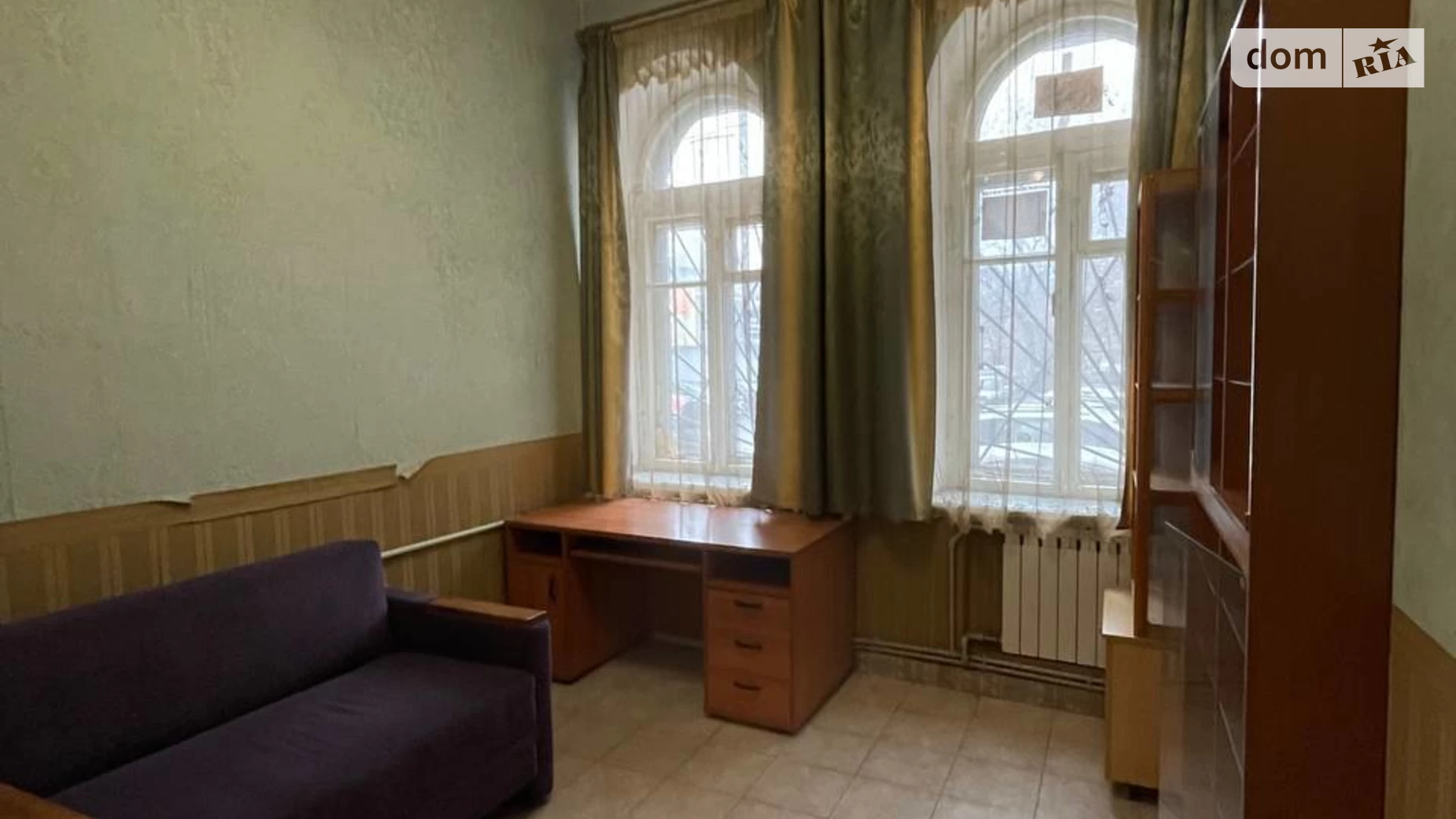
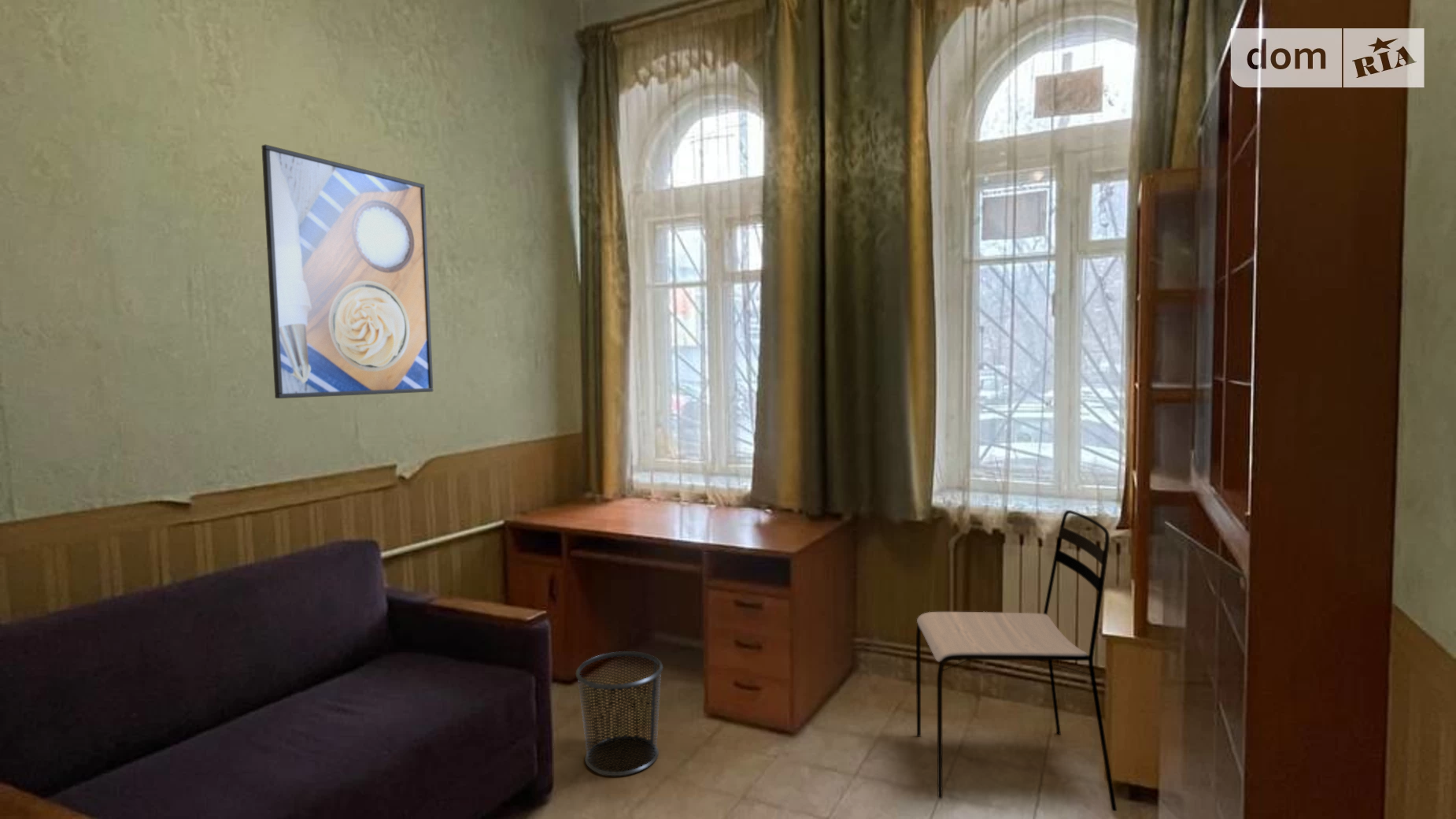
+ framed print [261,144,434,399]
+ dining chair [915,510,1118,812]
+ waste bin [575,650,663,776]
